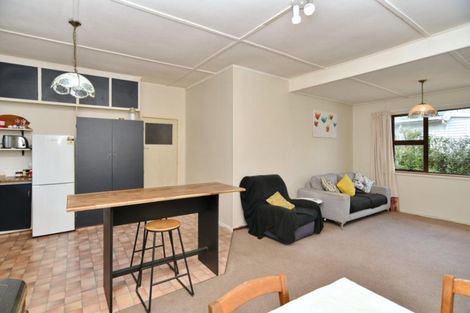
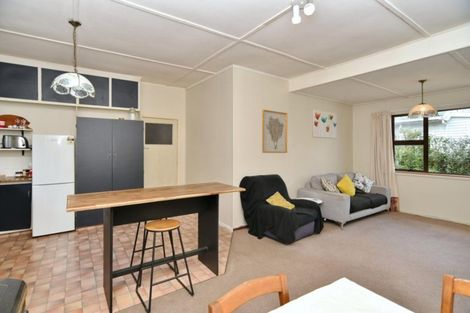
+ wall art [261,109,288,154]
